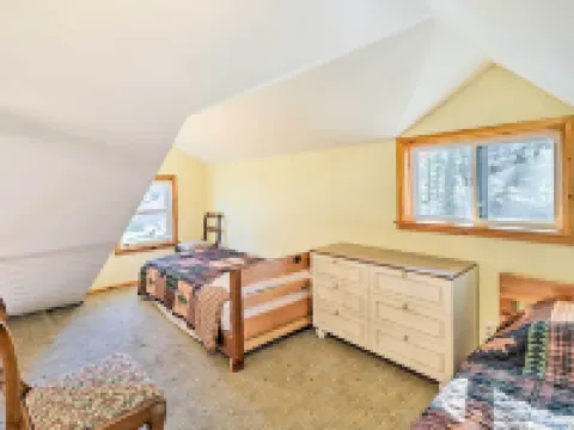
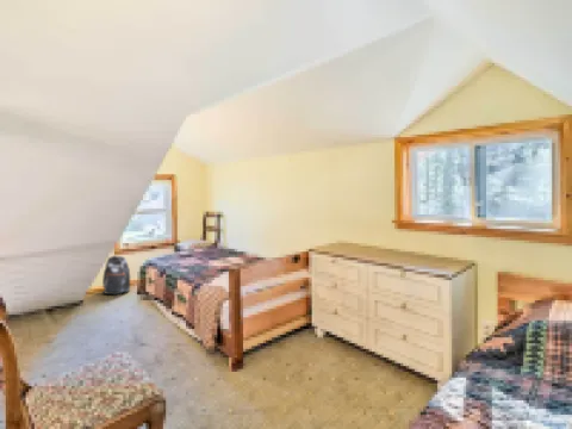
+ backpack [101,254,131,296]
